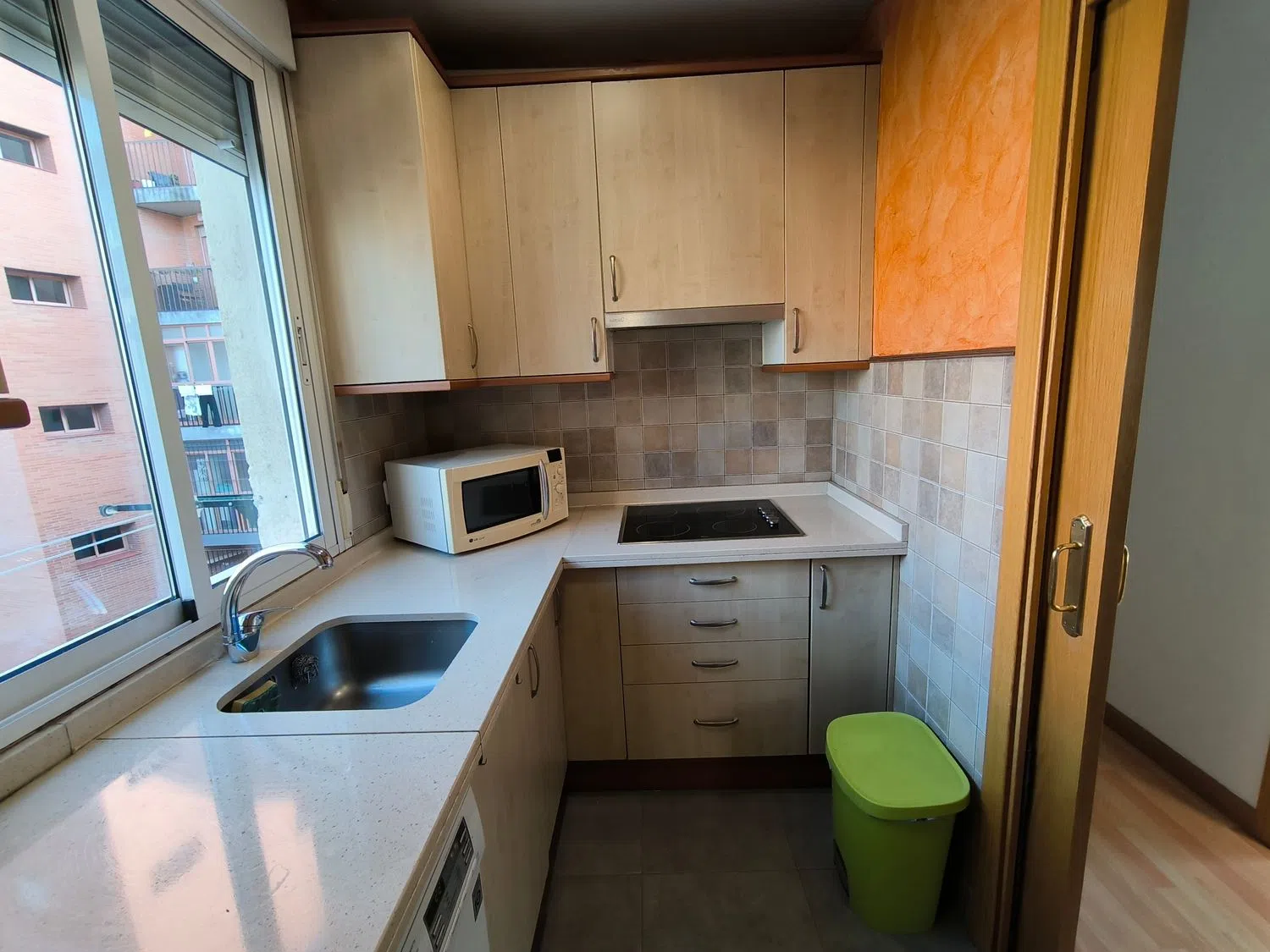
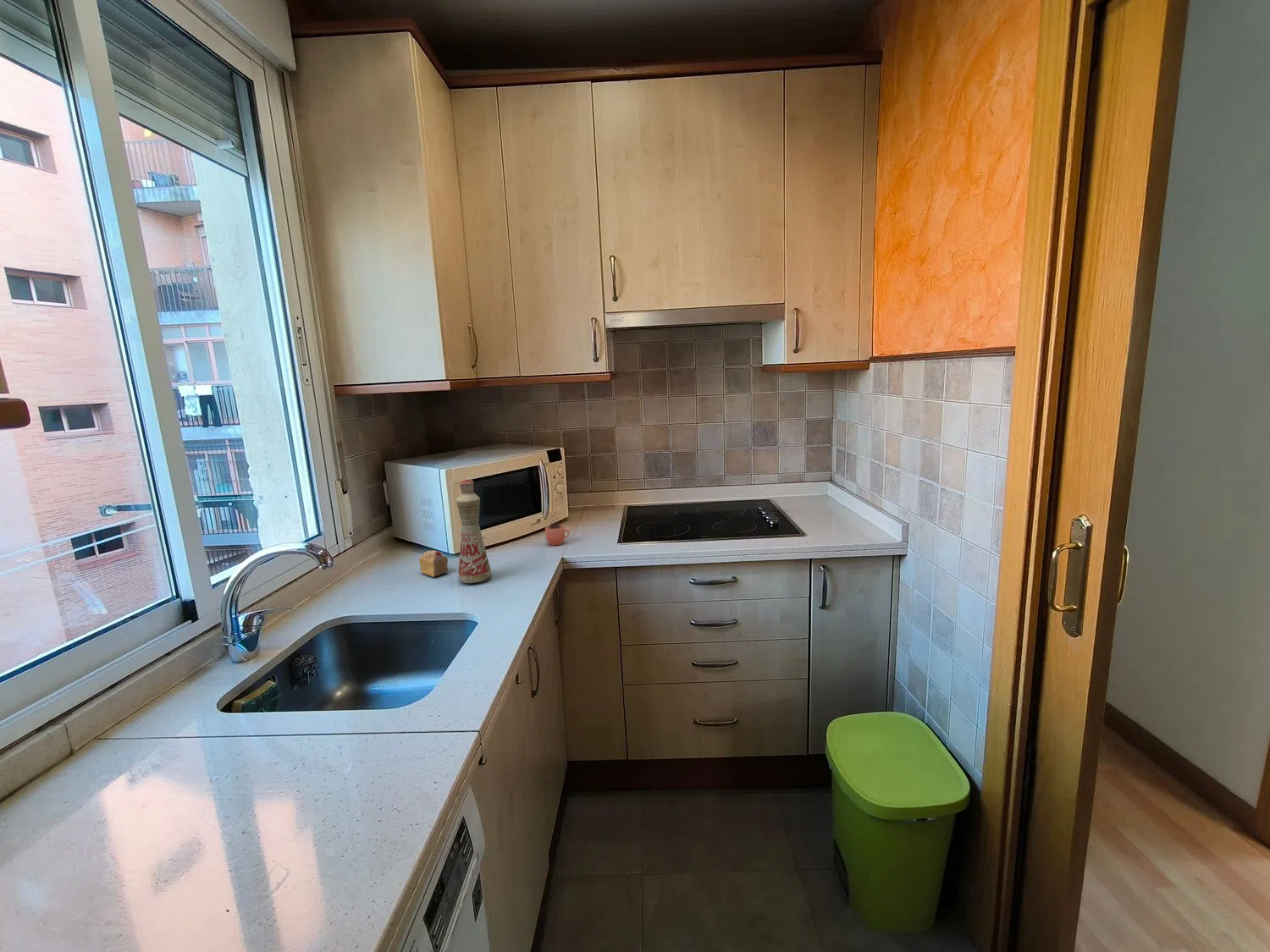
+ cake slice [418,550,450,577]
+ bottle [456,478,492,584]
+ cocoa [544,511,571,546]
